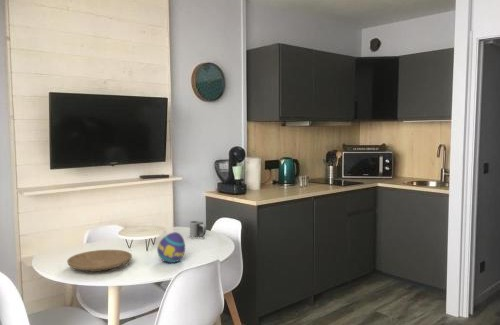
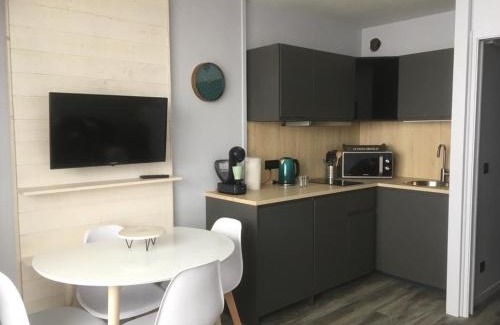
- decorative egg [156,231,186,264]
- mug [189,220,207,238]
- plate [66,249,133,273]
